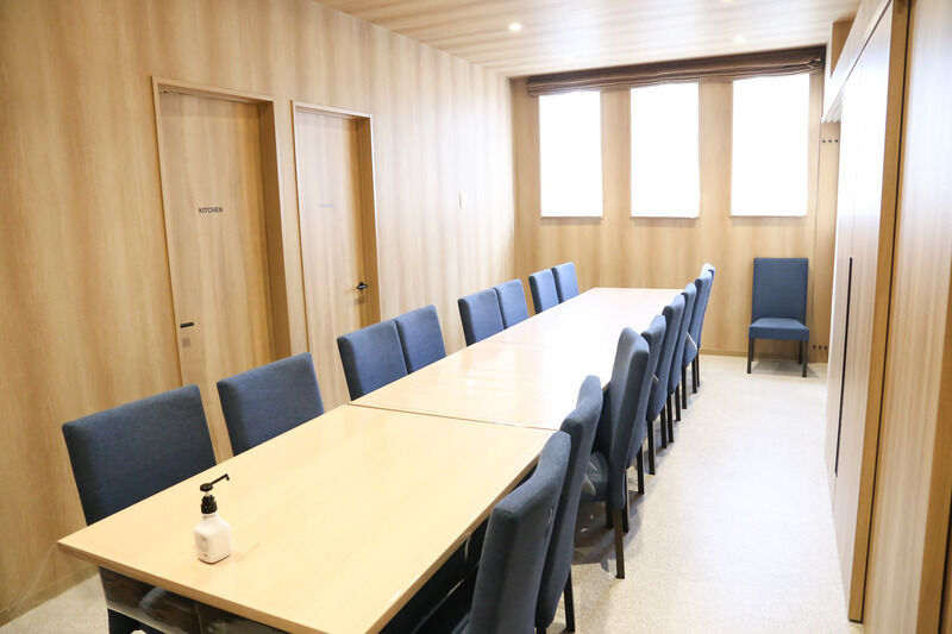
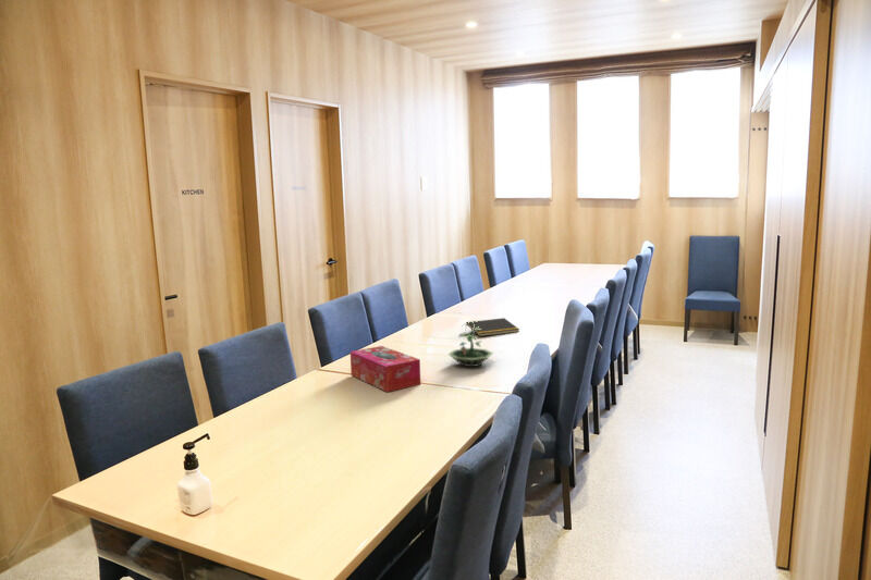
+ terrarium [447,320,494,368]
+ notepad [464,317,520,337]
+ tissue box [349,345,421,393]
